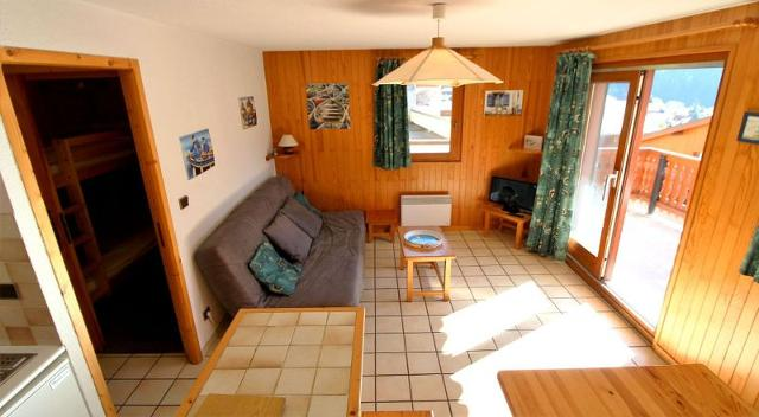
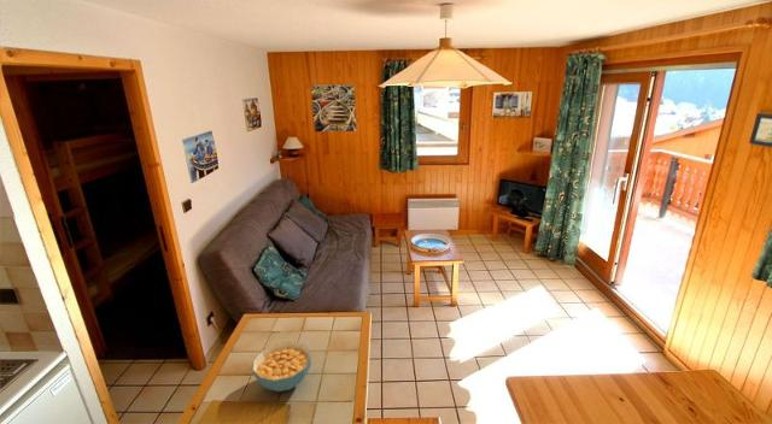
+ cereal bowl [251,341,312,393]
